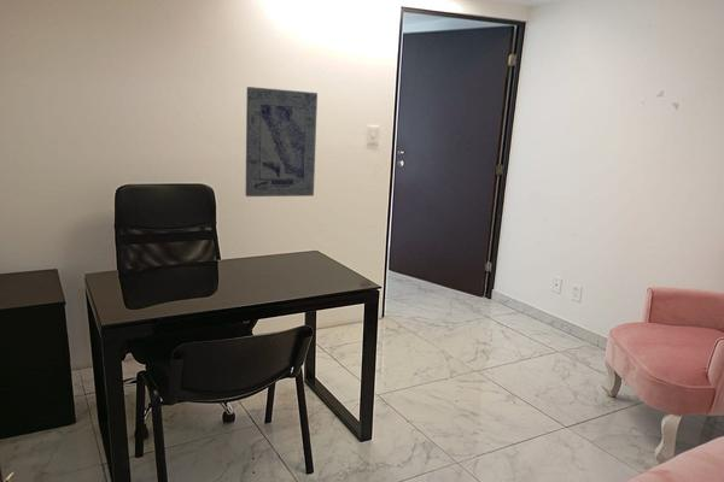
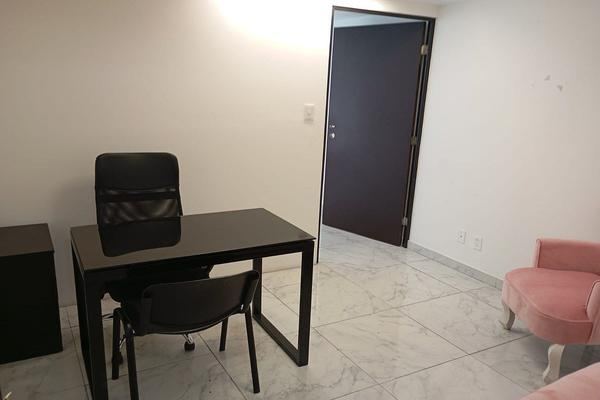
- wall art [245,86,319,198]
